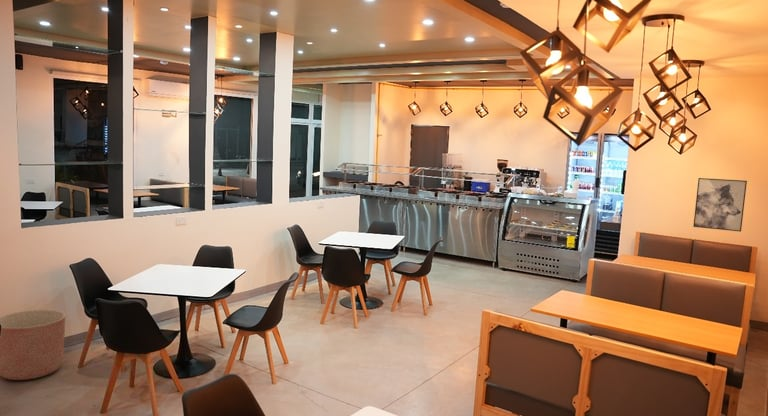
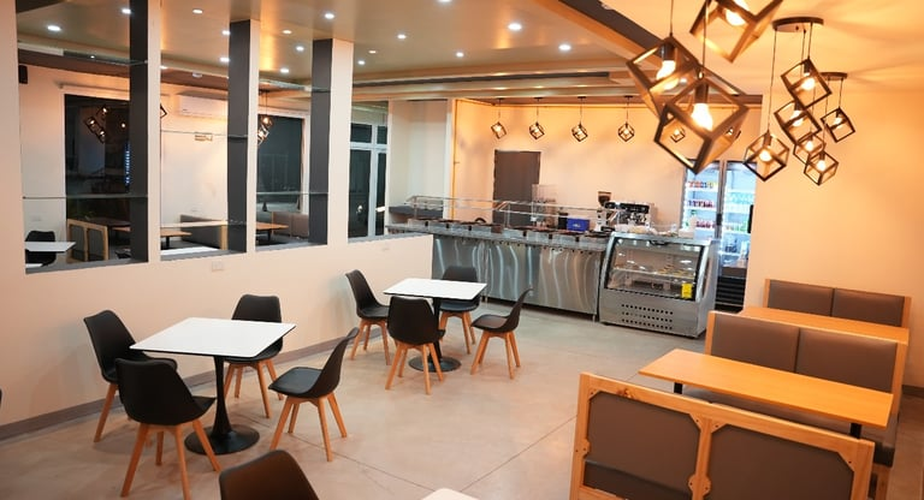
- planter [0,308,66,381]
- wall art [692,177,748,233]
